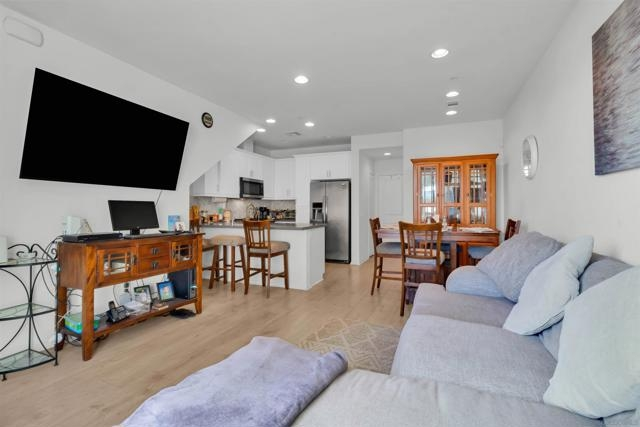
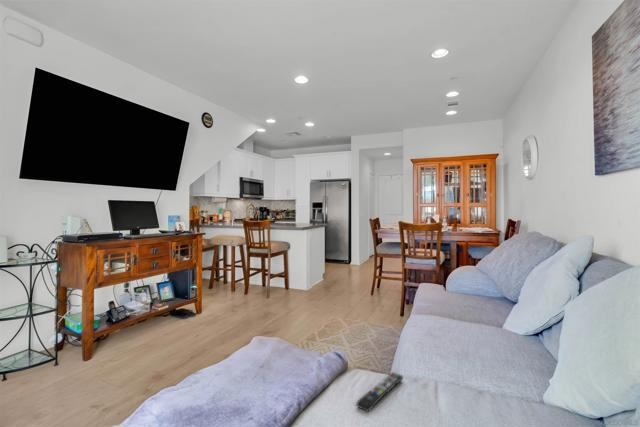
+ remote control [355,371,404,413]
